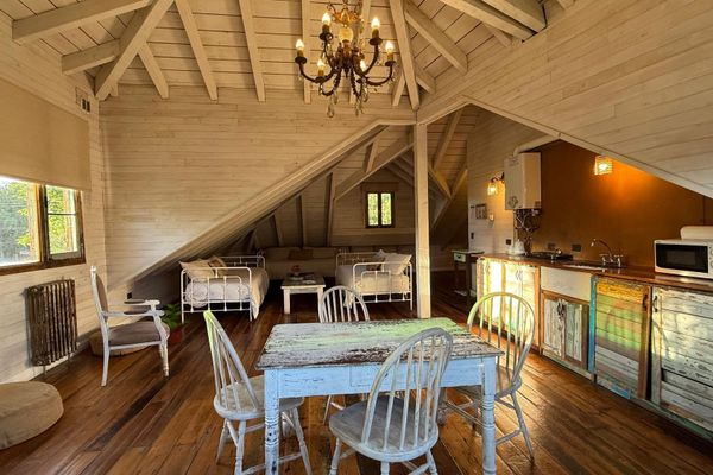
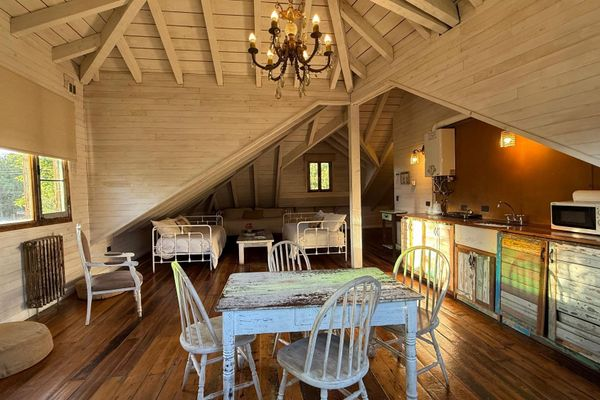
- potted plant [159,302,193,346]
